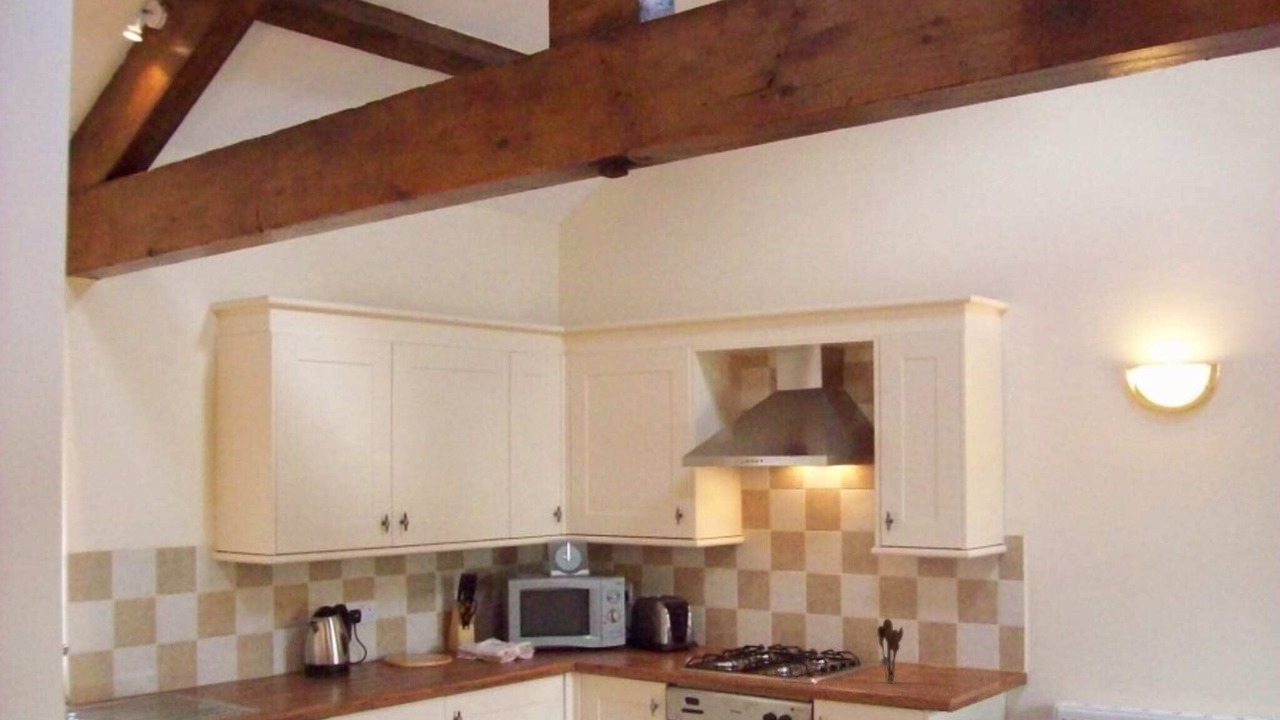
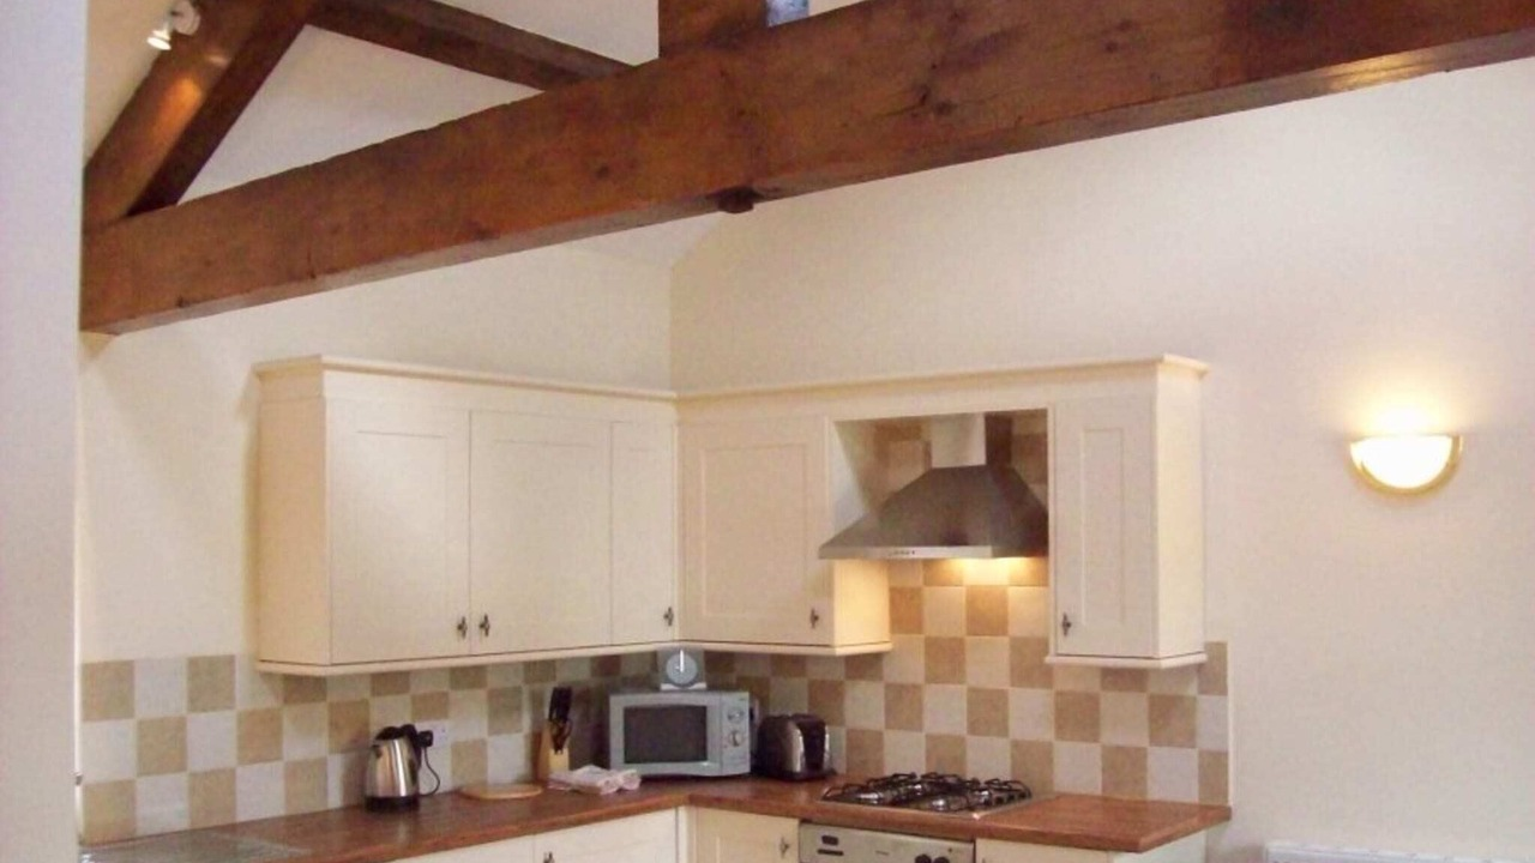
- utensil holder [876,617,904,684]
